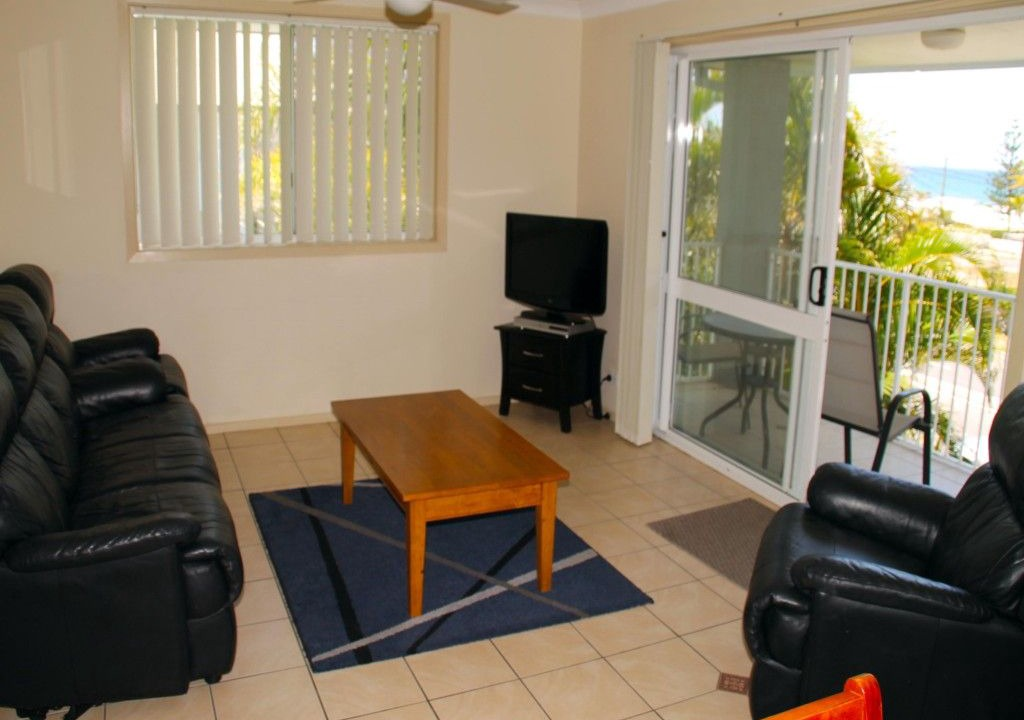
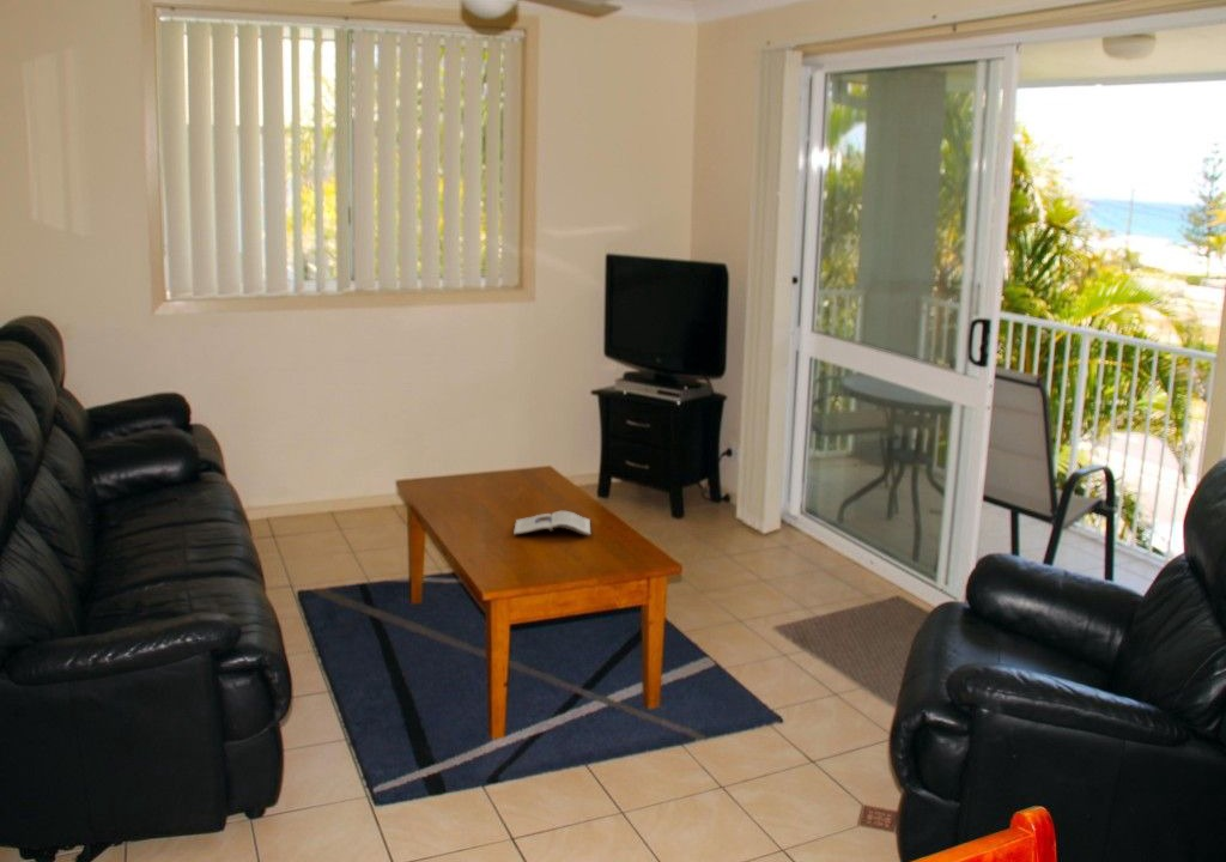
+ magazine [512,510,591,536]
